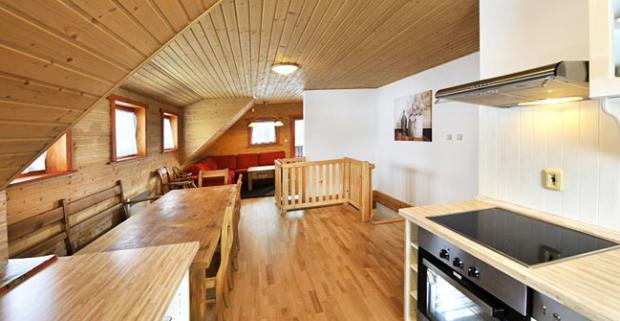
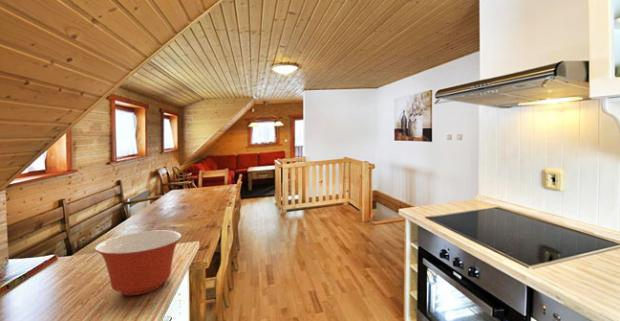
+ mixing bowl [94,229,183,296]
